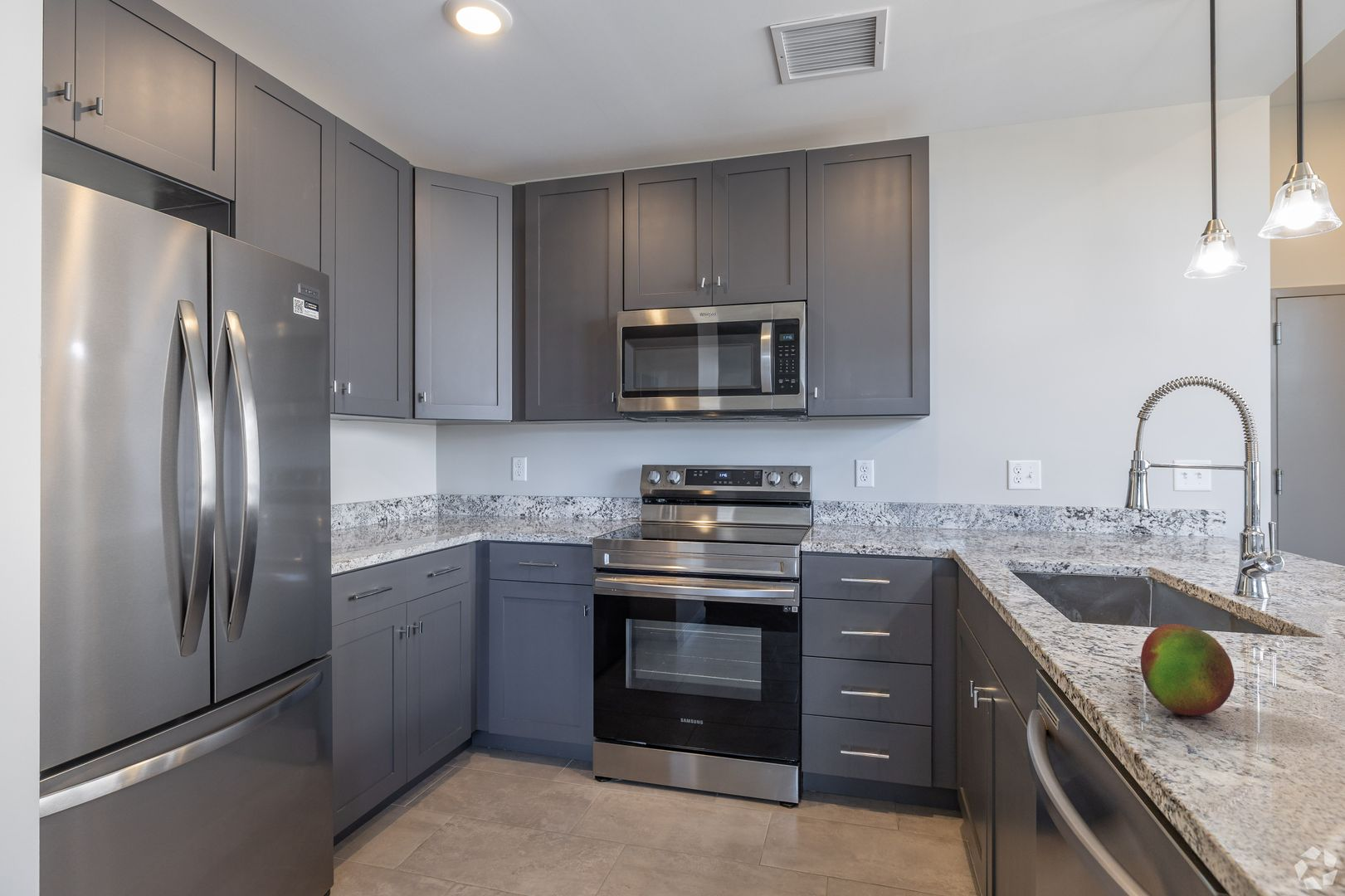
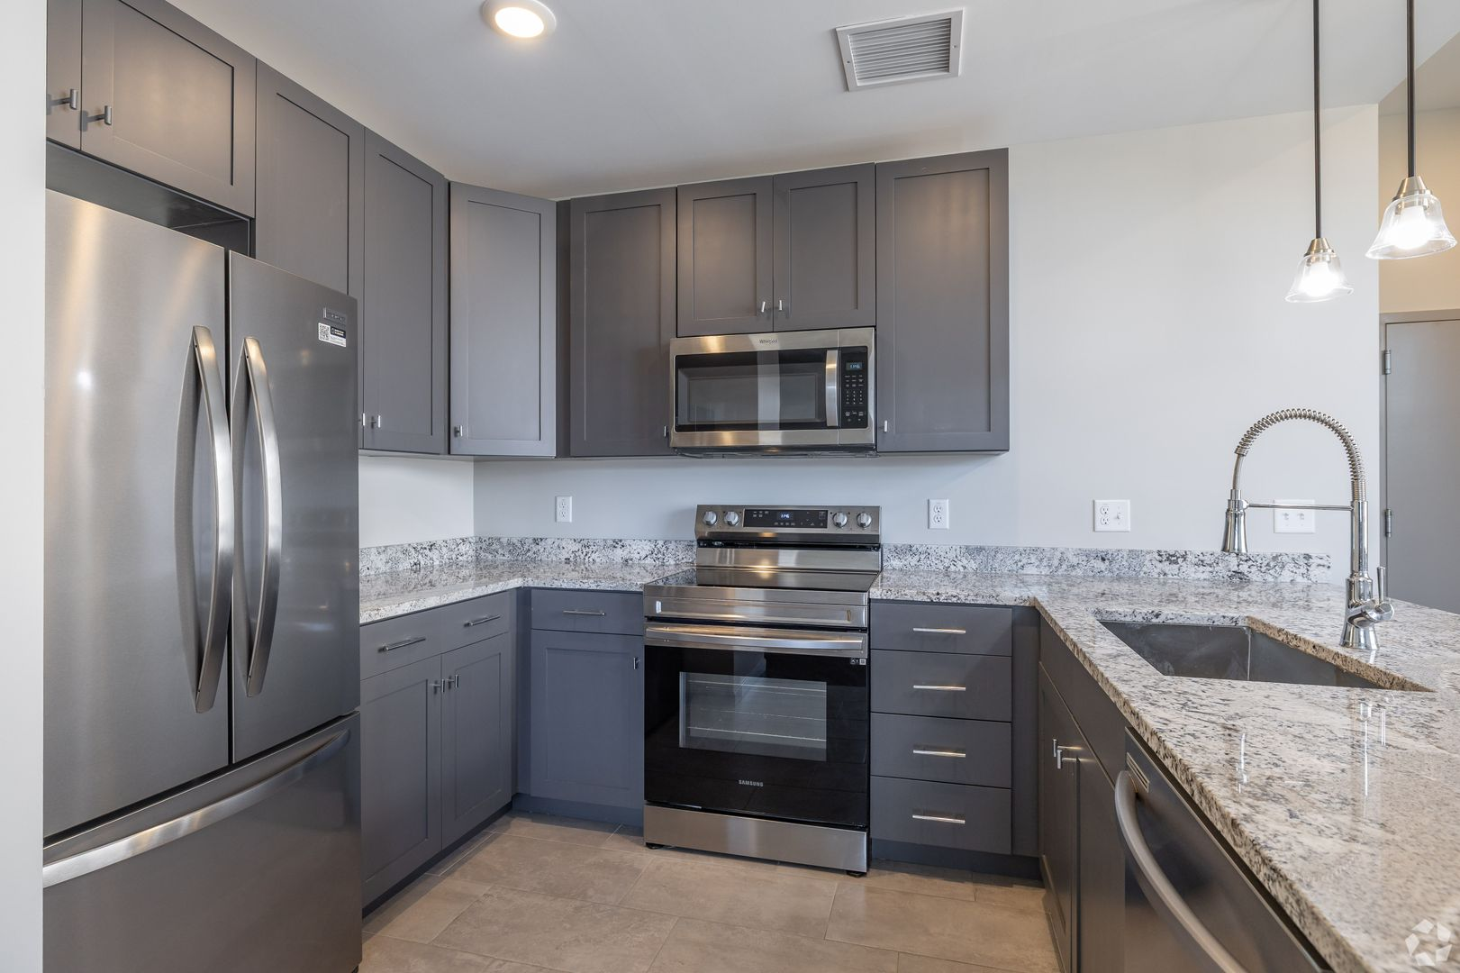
- fruit [1140,623,1235,716]
